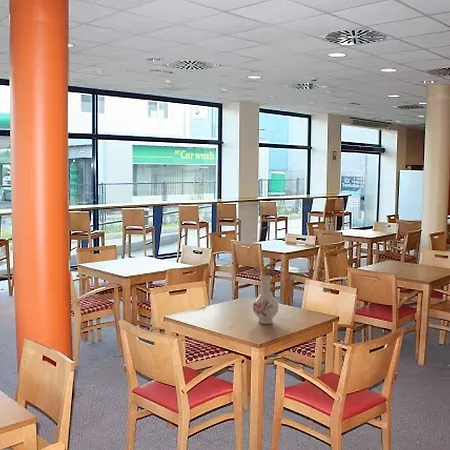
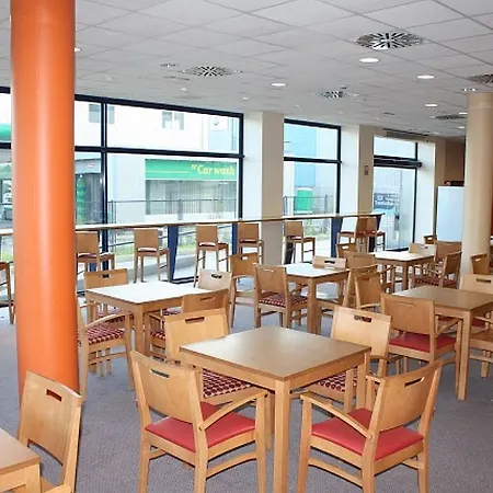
- vase [252,275,280,325]
